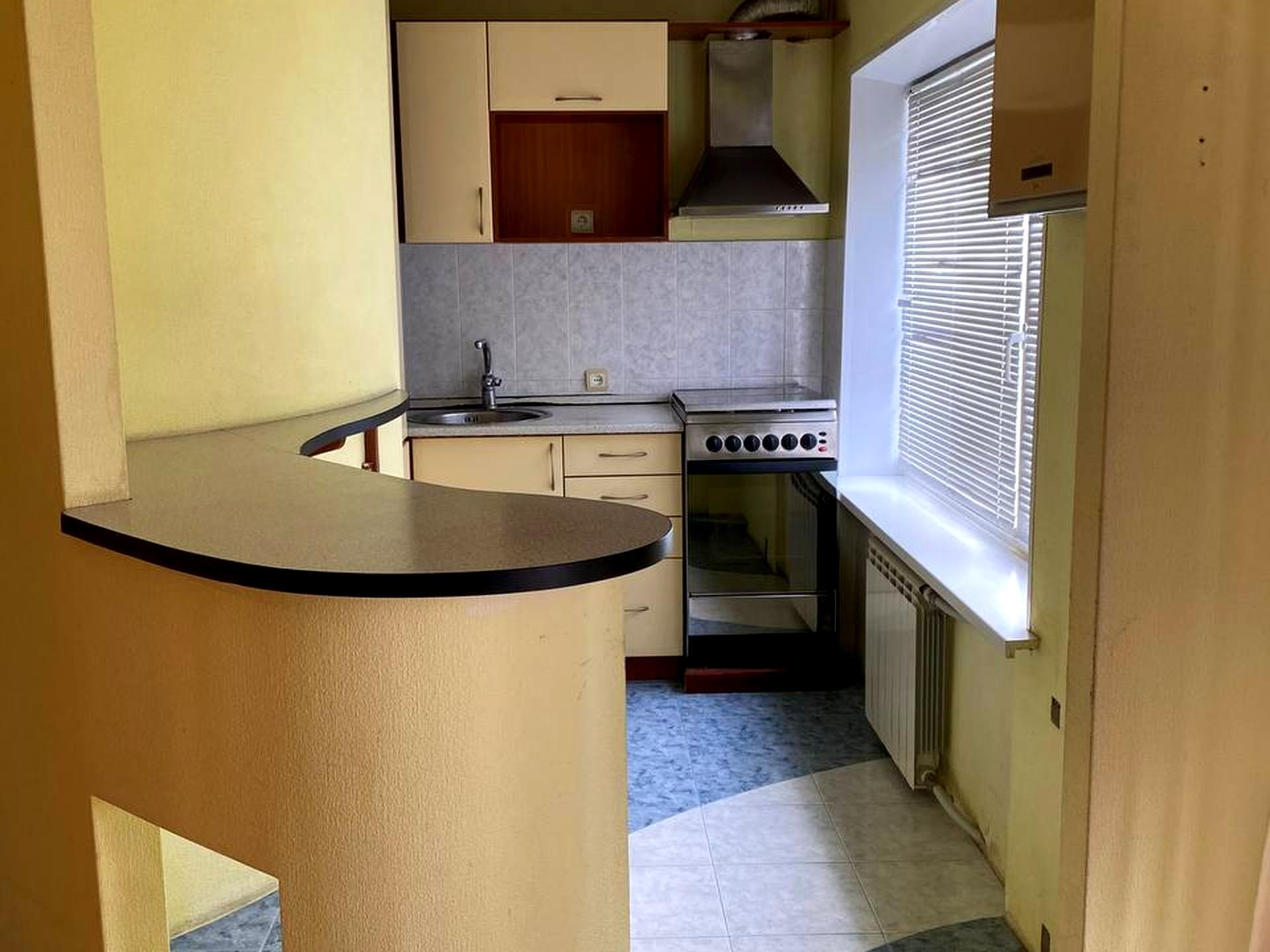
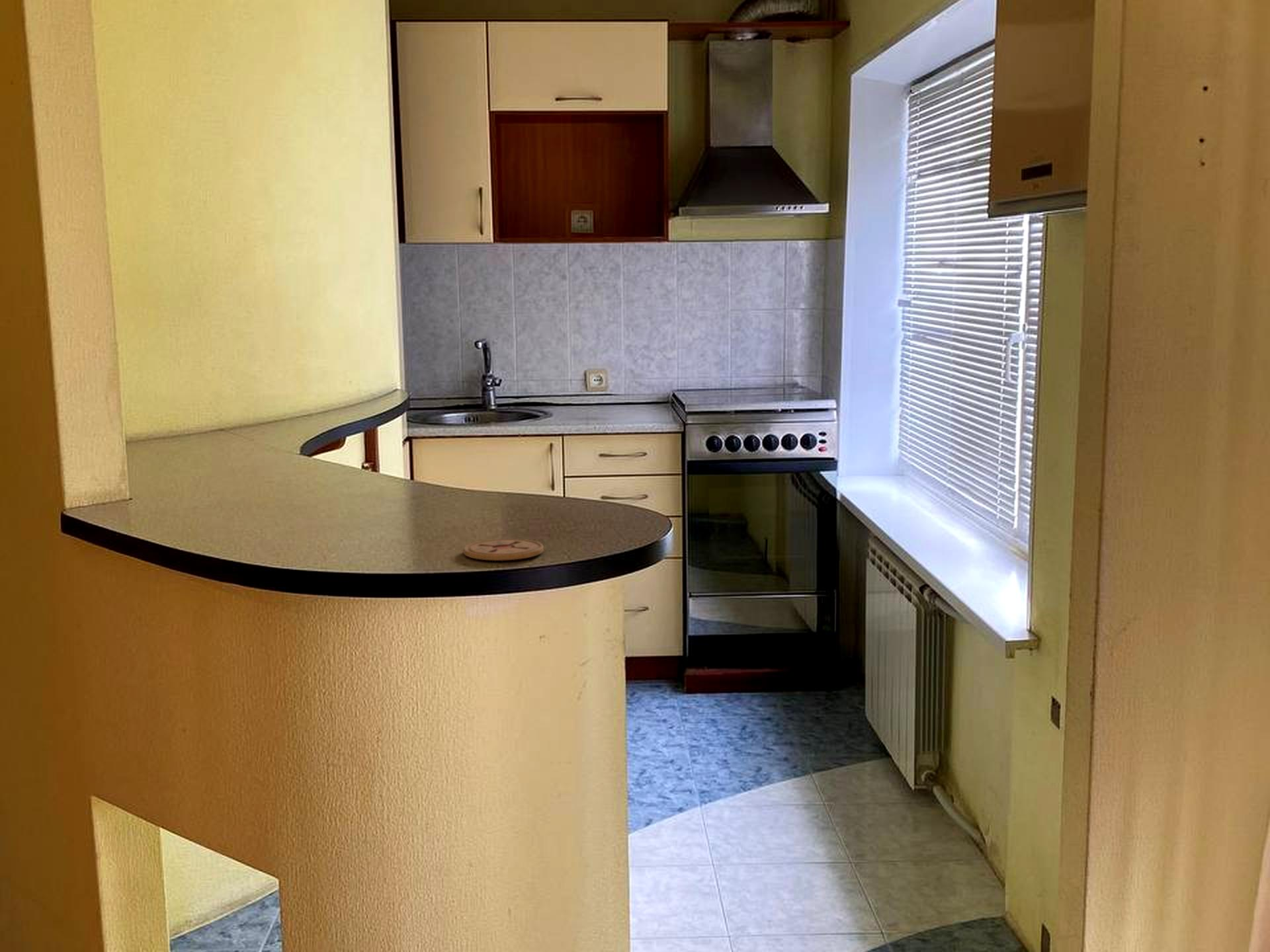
+ coaster [462,538,544,561]
